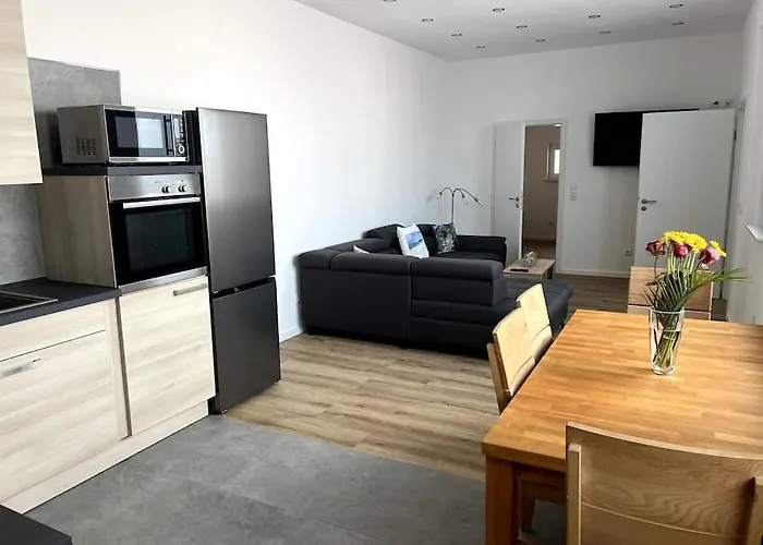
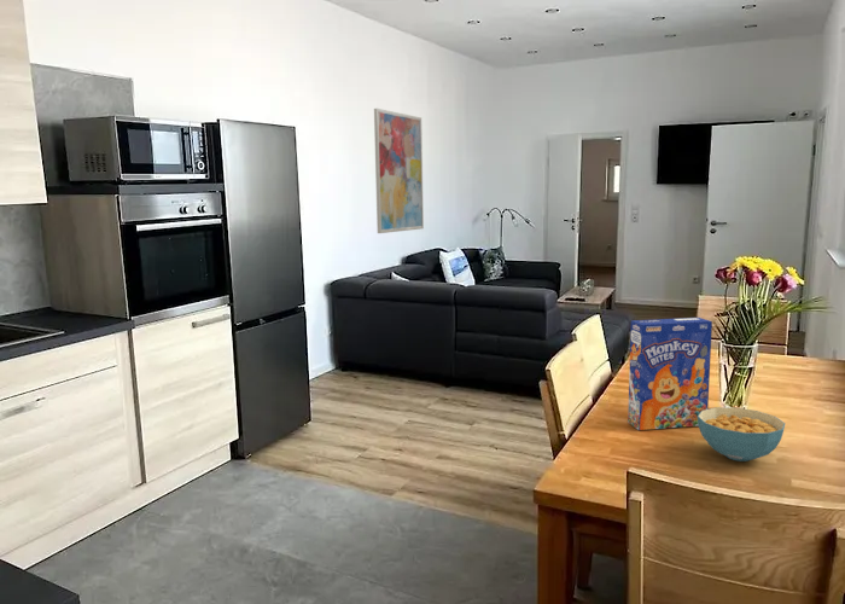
+ wall art [373,108,425,234]
+ cereal box [627,316,713,431]
+ cereal bowl [697,406,786,463]
